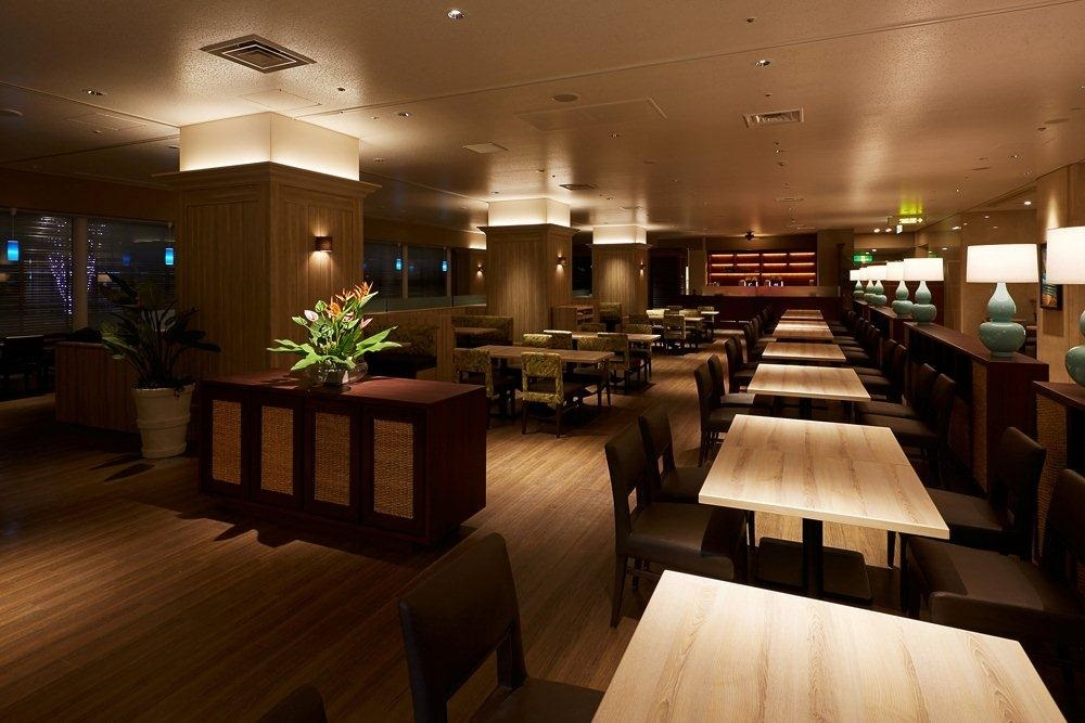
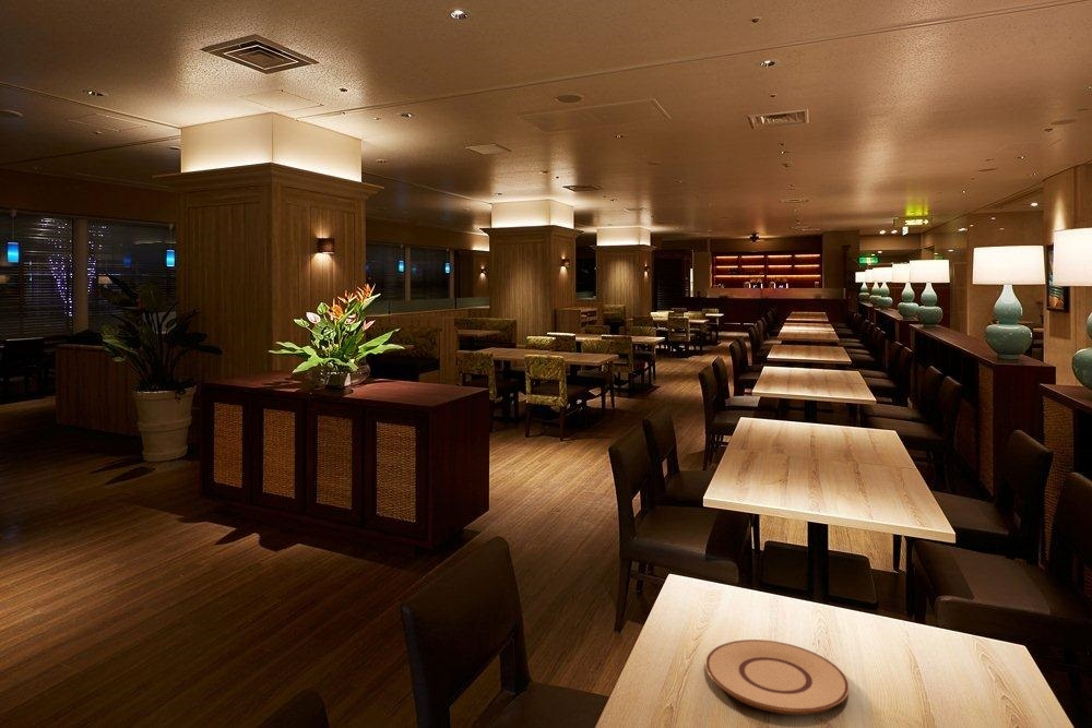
+ plate [704,639,851,716]
